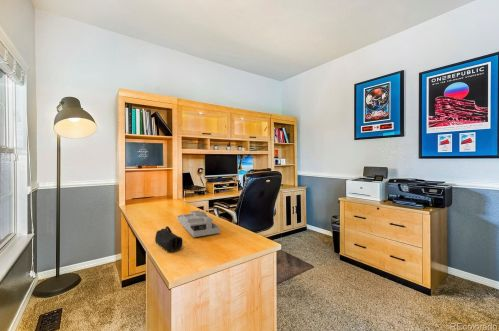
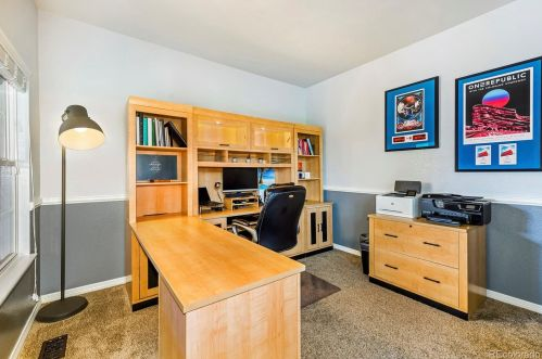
- desk organizer [176,210,221,238]
- pencil case [154,225,184,253]
